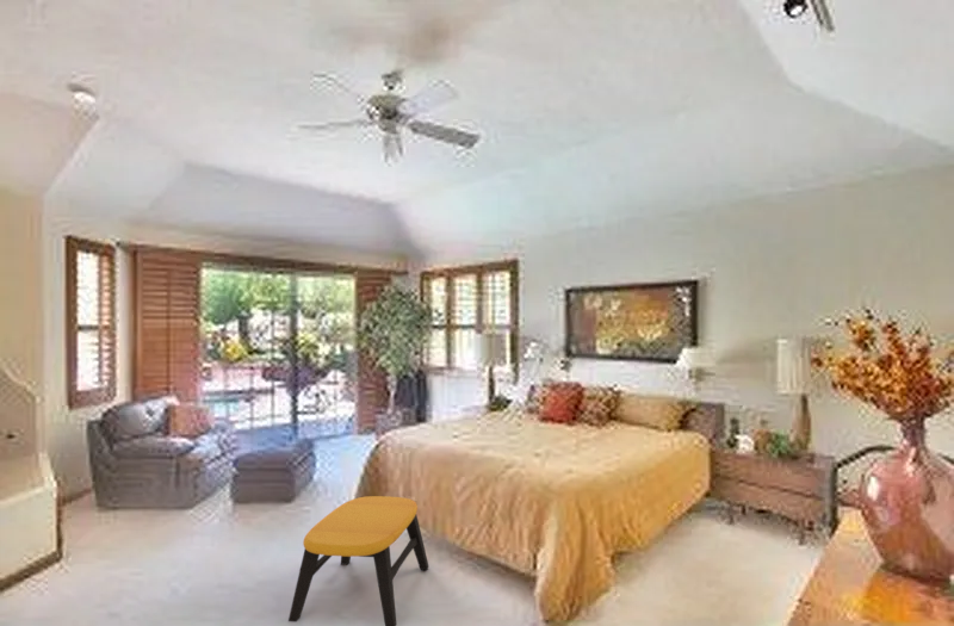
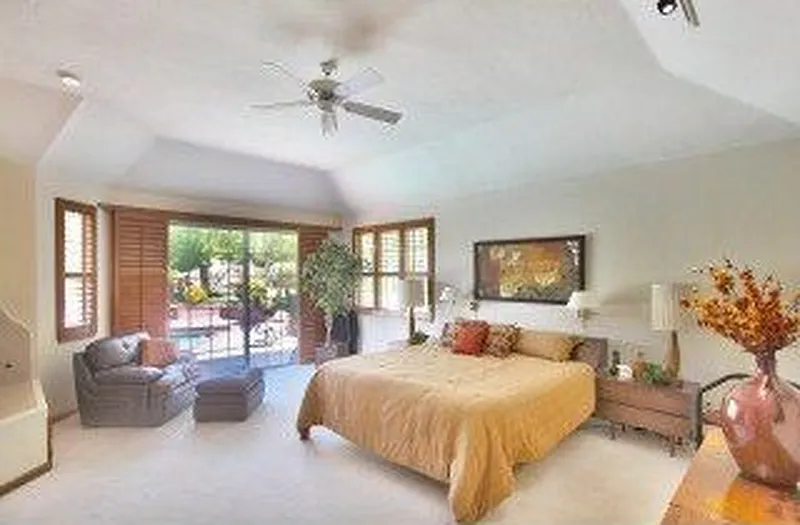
- bench [287,495,430,626]
